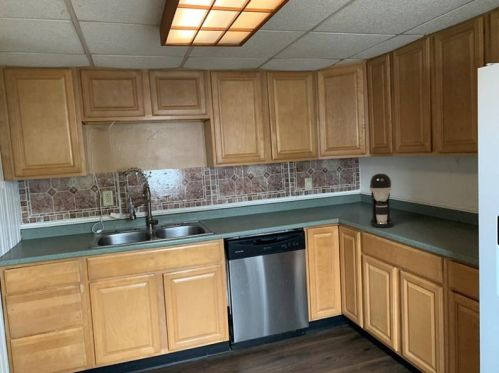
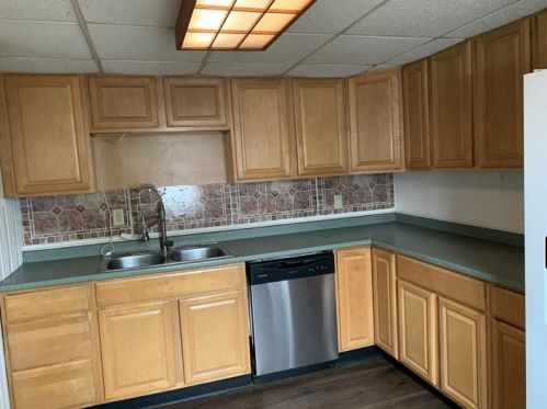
- coffee maker [369,172,394,229]
